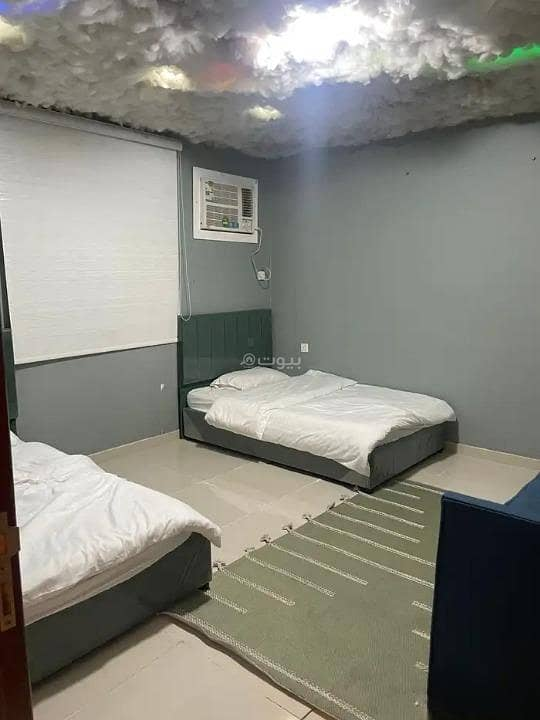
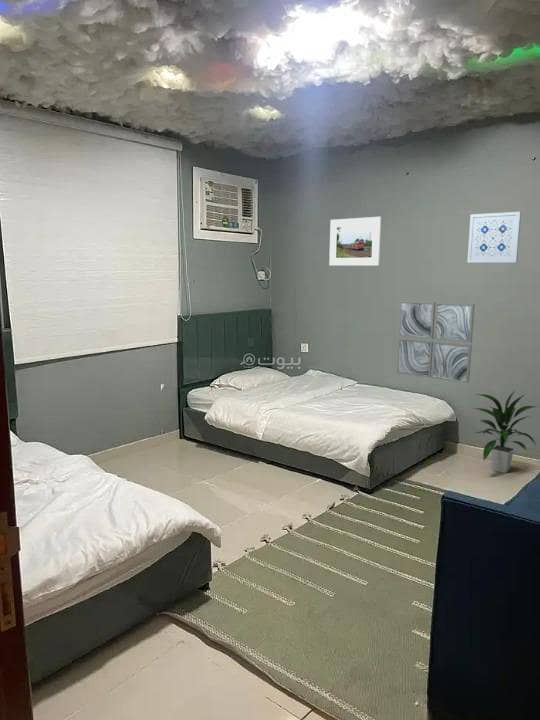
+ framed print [328,216,382,267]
+ wall art [466,211,522,264]
+ indoor plant [473,388,539,474]
+ wall art [396,300,475,384]
